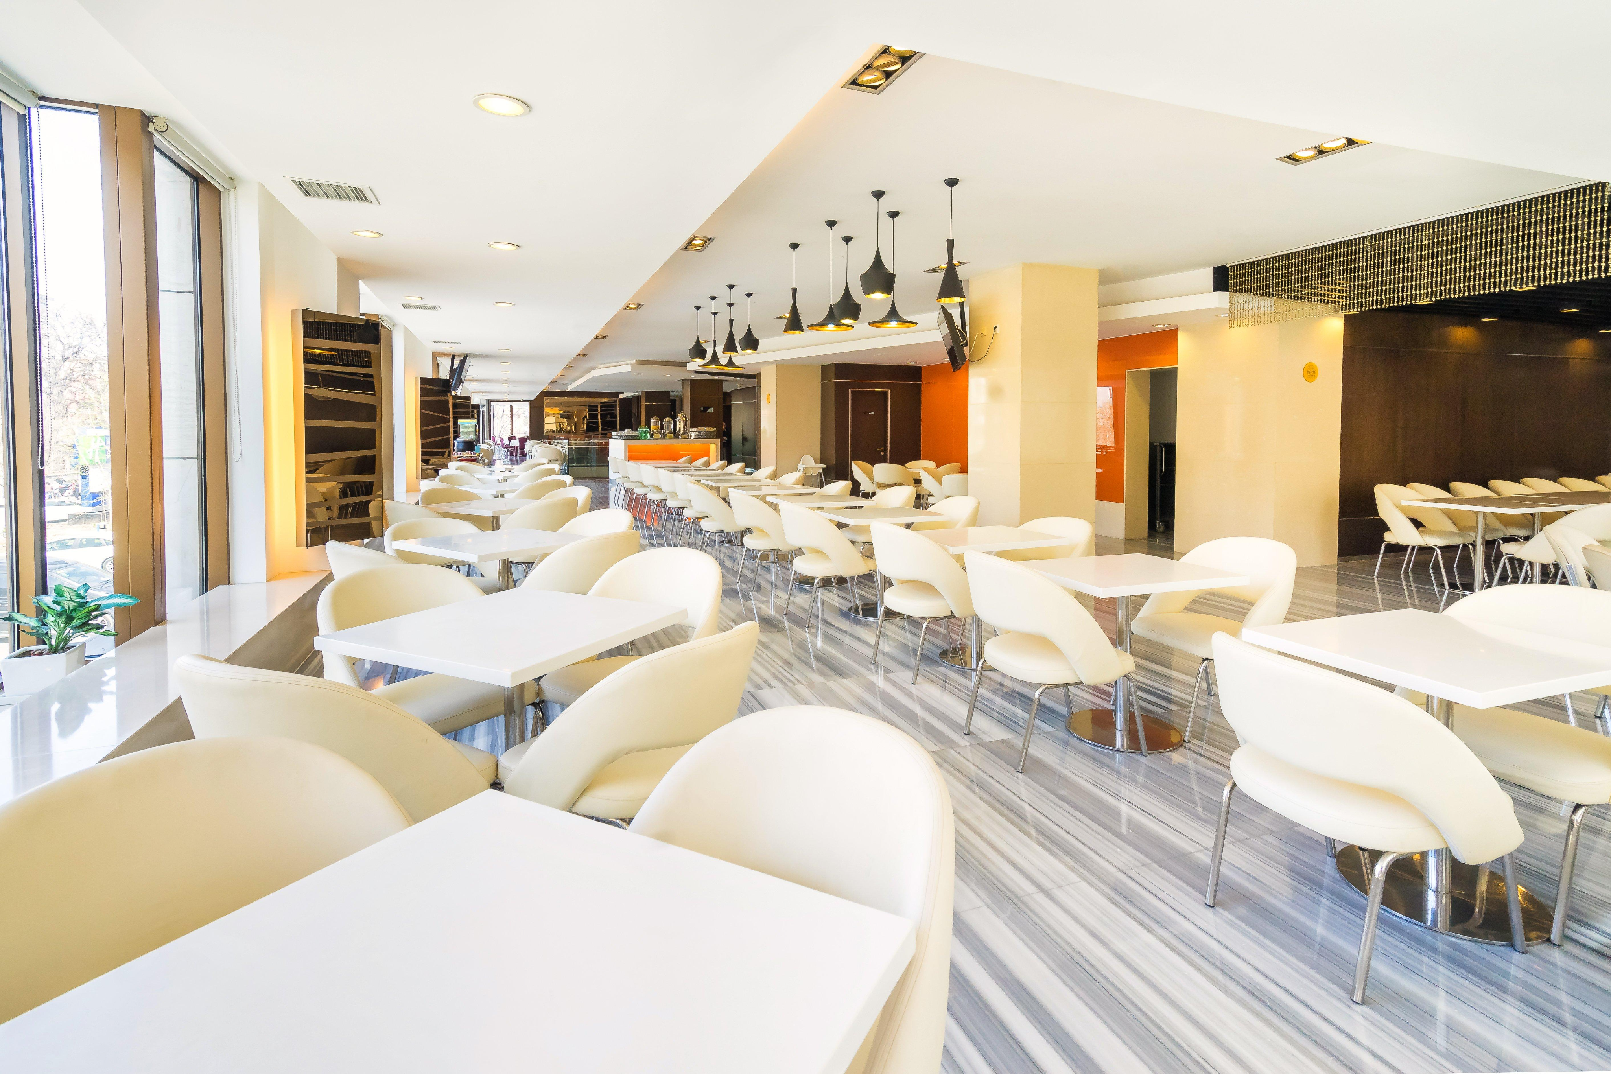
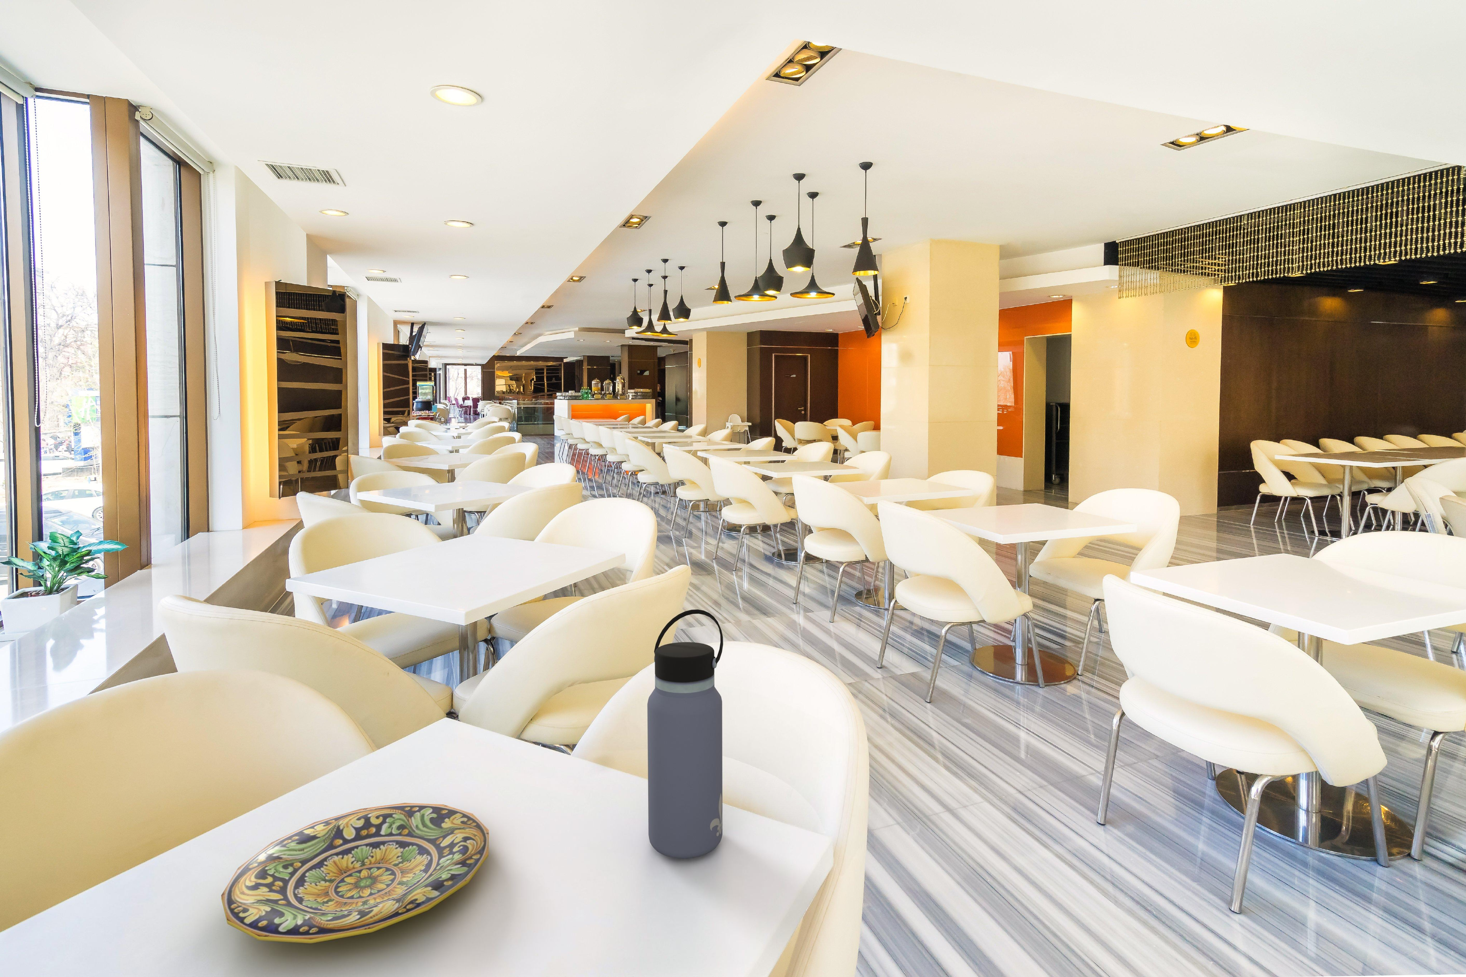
+ water bottle [647,610,723,859]
+ plate [220,803,490,943]
